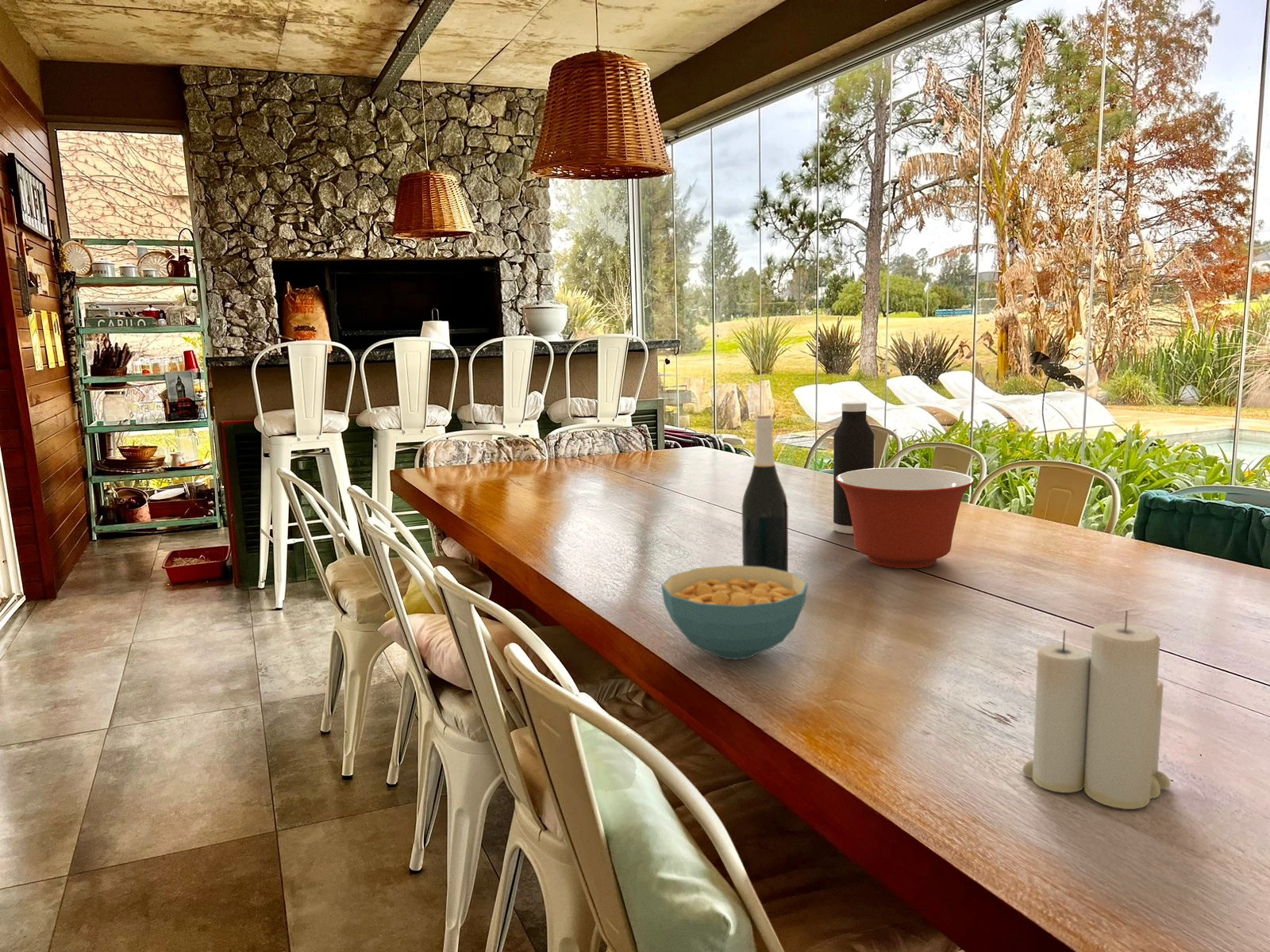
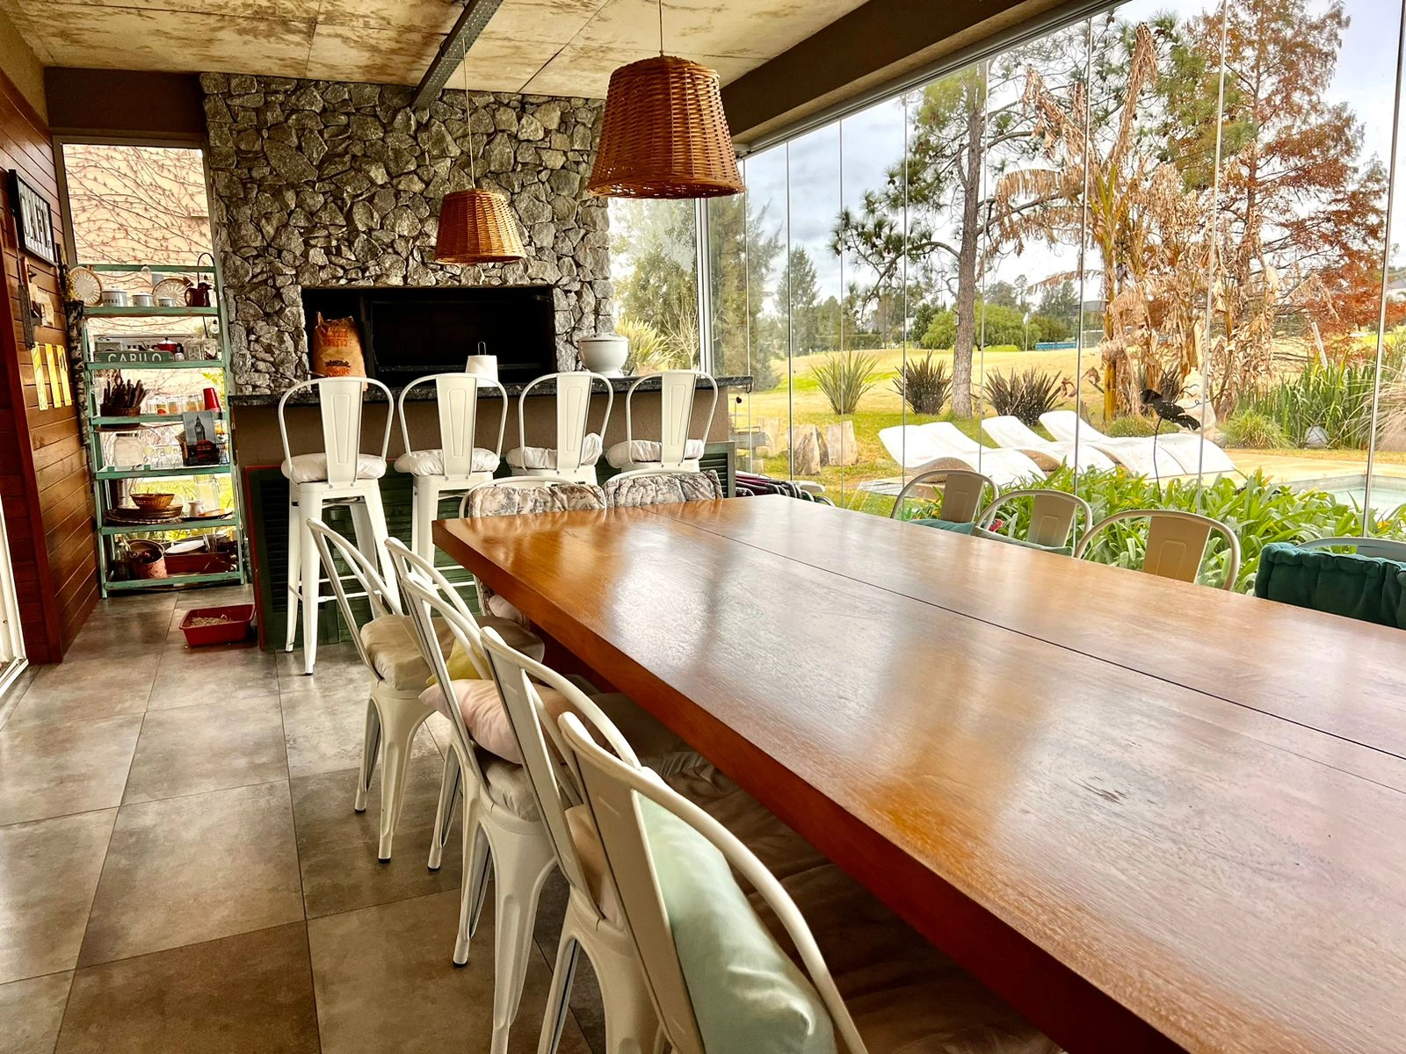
- wine bottle [741,414,789,572]
- mixing bowl [835,466,975,570]
- candle [1022,609,1171,810]
- cereal bowl [660,565,809,660]
- water bottle [833,401,876,535]
